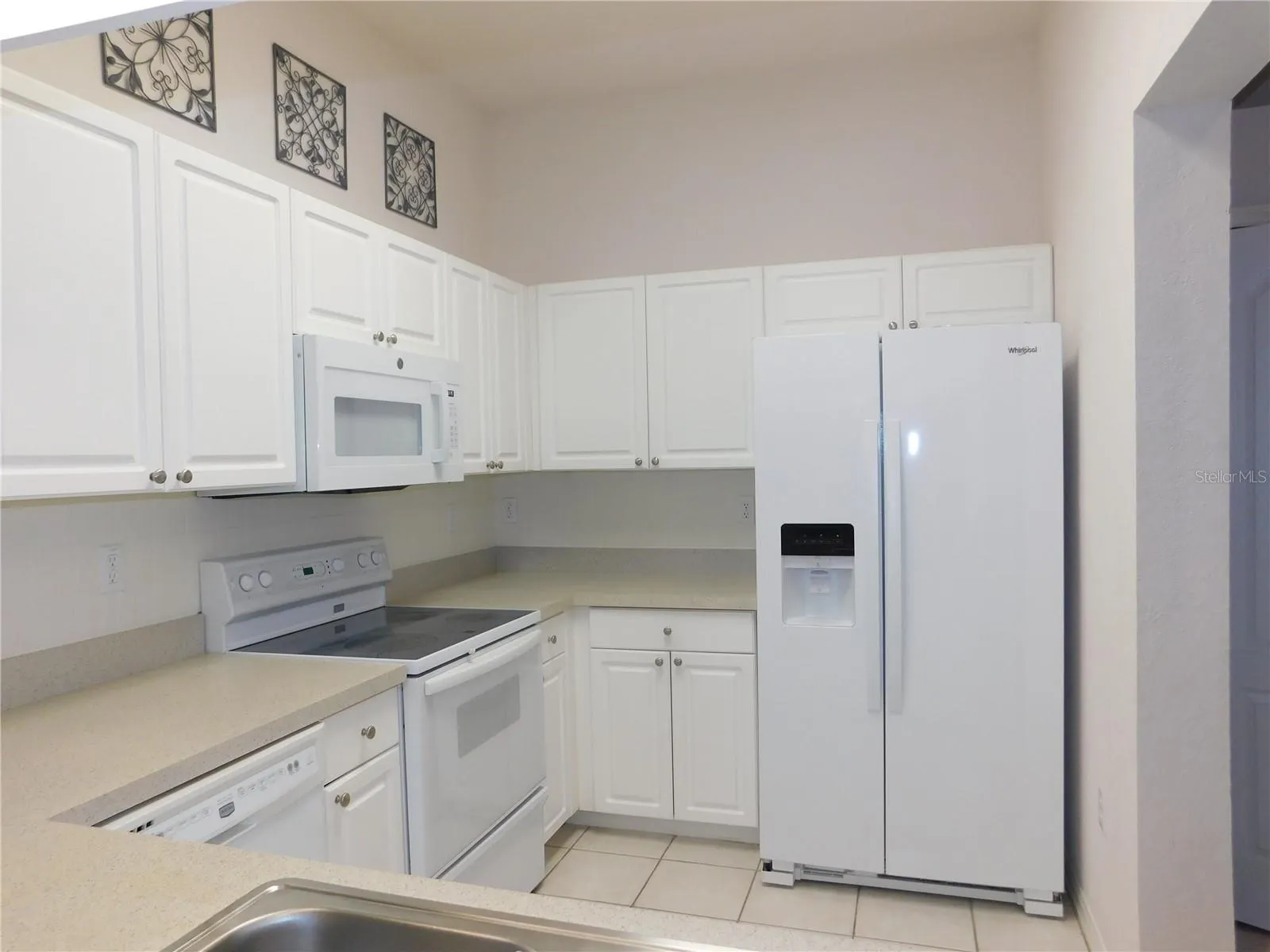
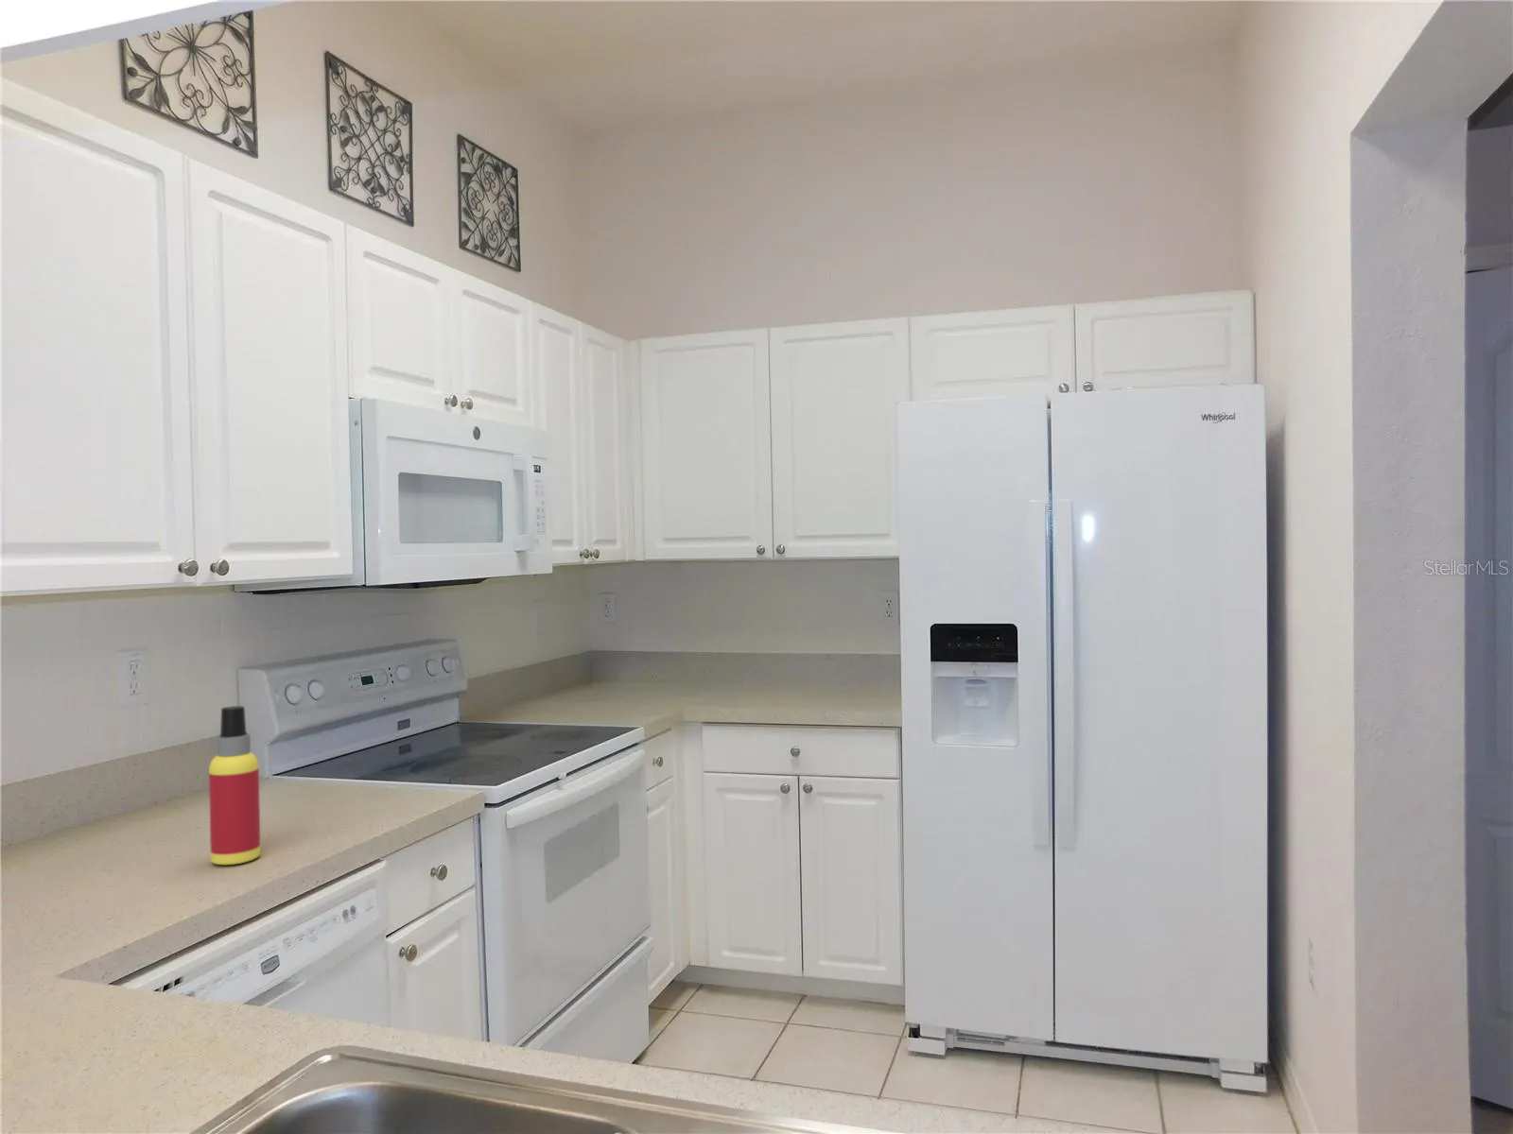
+ spray bottle [208,705,261,866]
